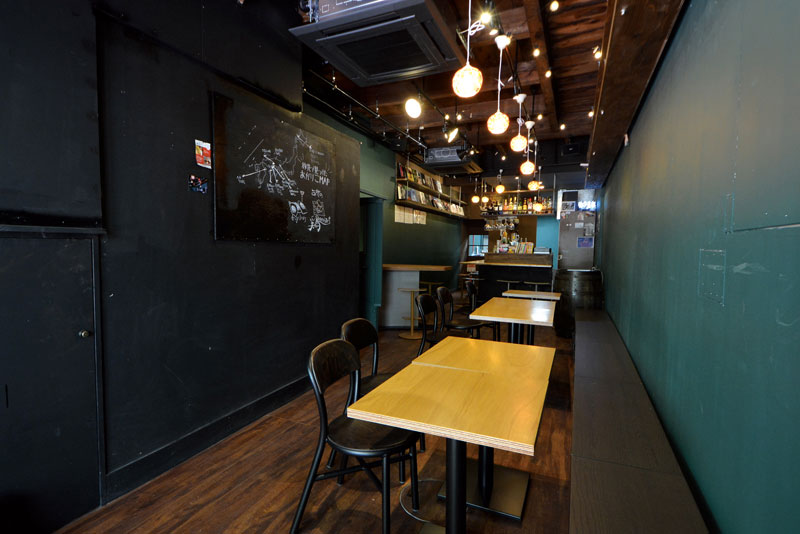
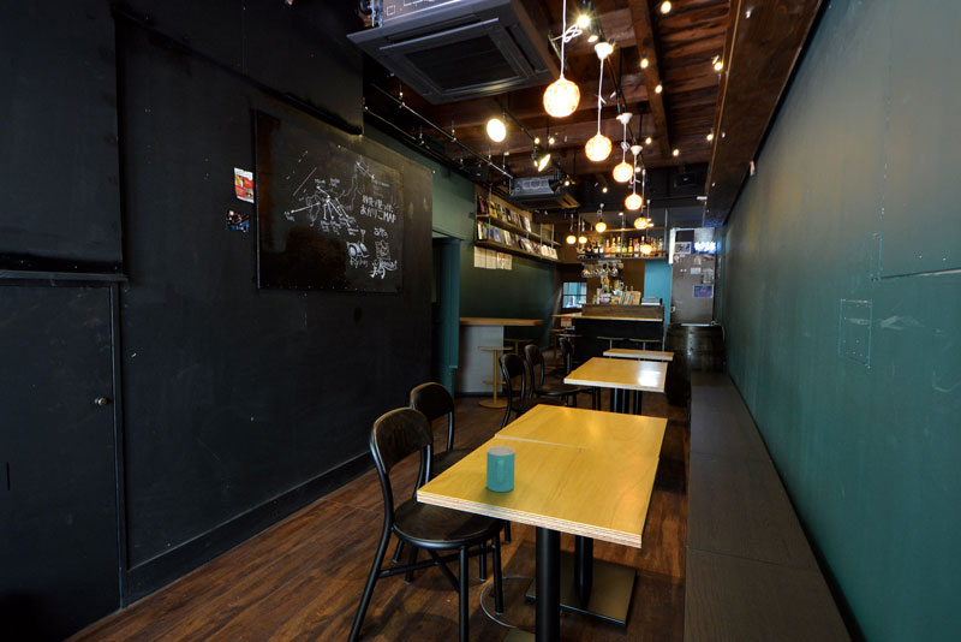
+ cup [485,445,517,493]
